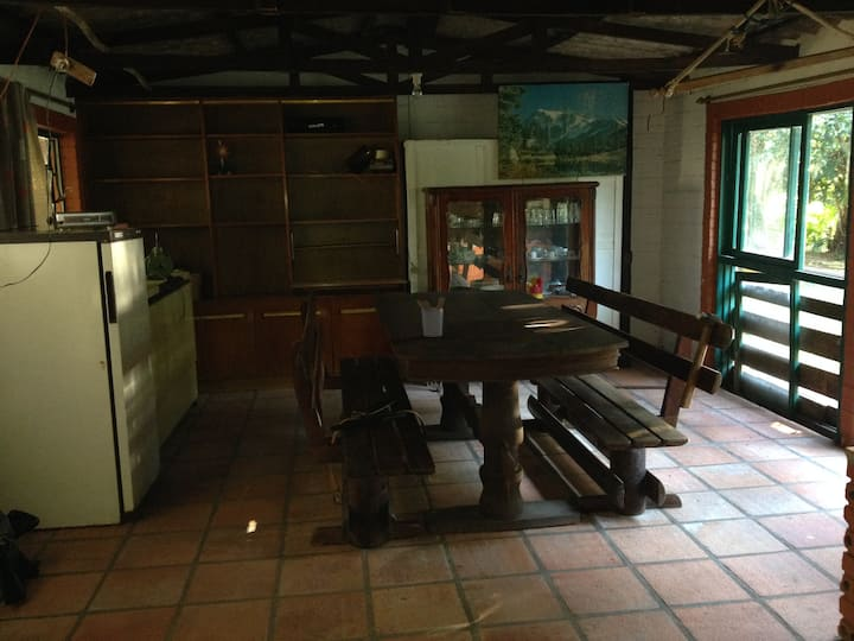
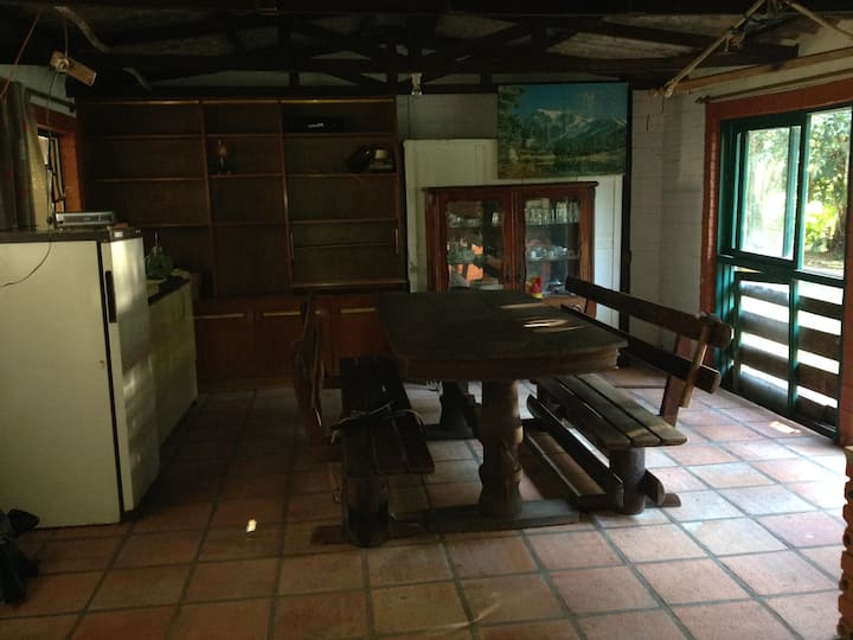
- utensil holder [415,296,446,338]
